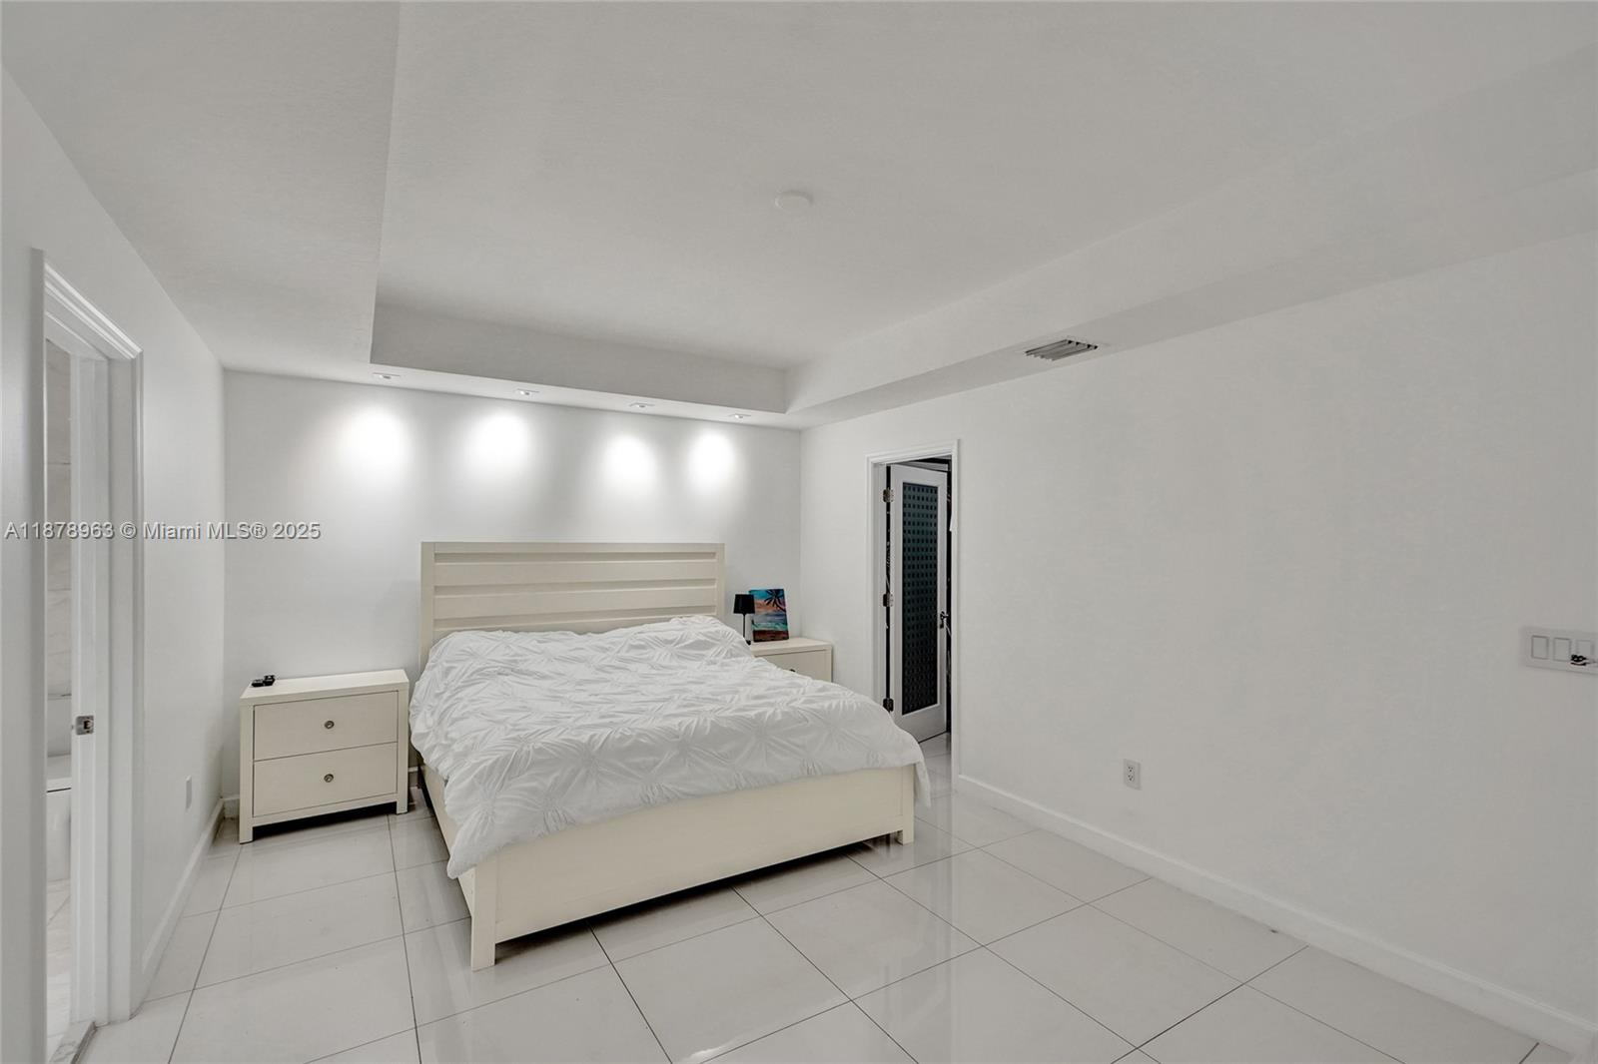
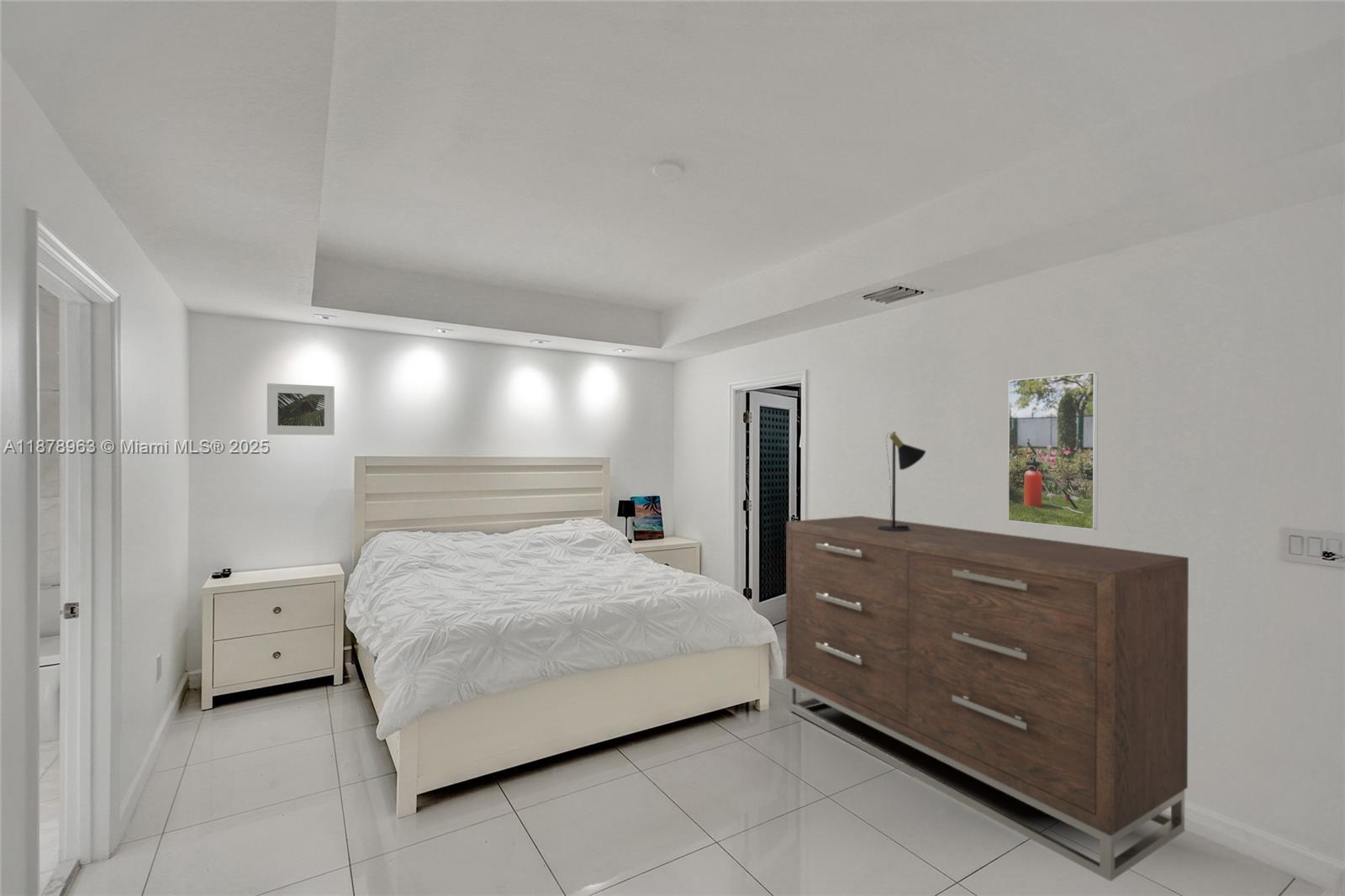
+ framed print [1007,372,1099,530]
+ dresser [785,515,1189,883]
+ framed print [266,382,335,436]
+ table lamp [878,431,926,531]
